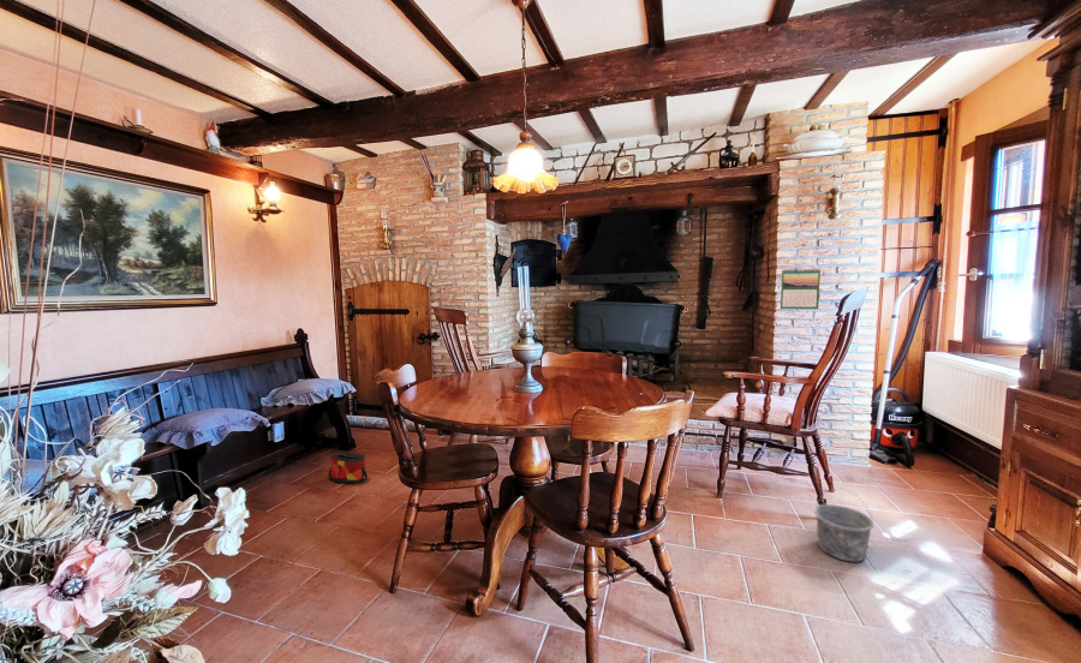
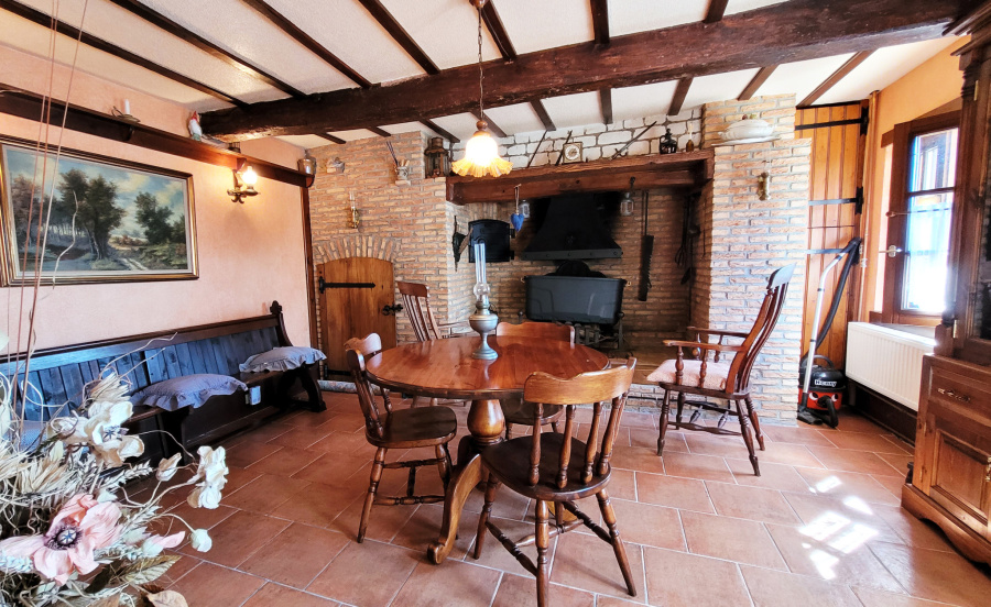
- bag [327,452,369,484]
- bucket [813,488,876,563]
- calendar [780,267,822,310]
